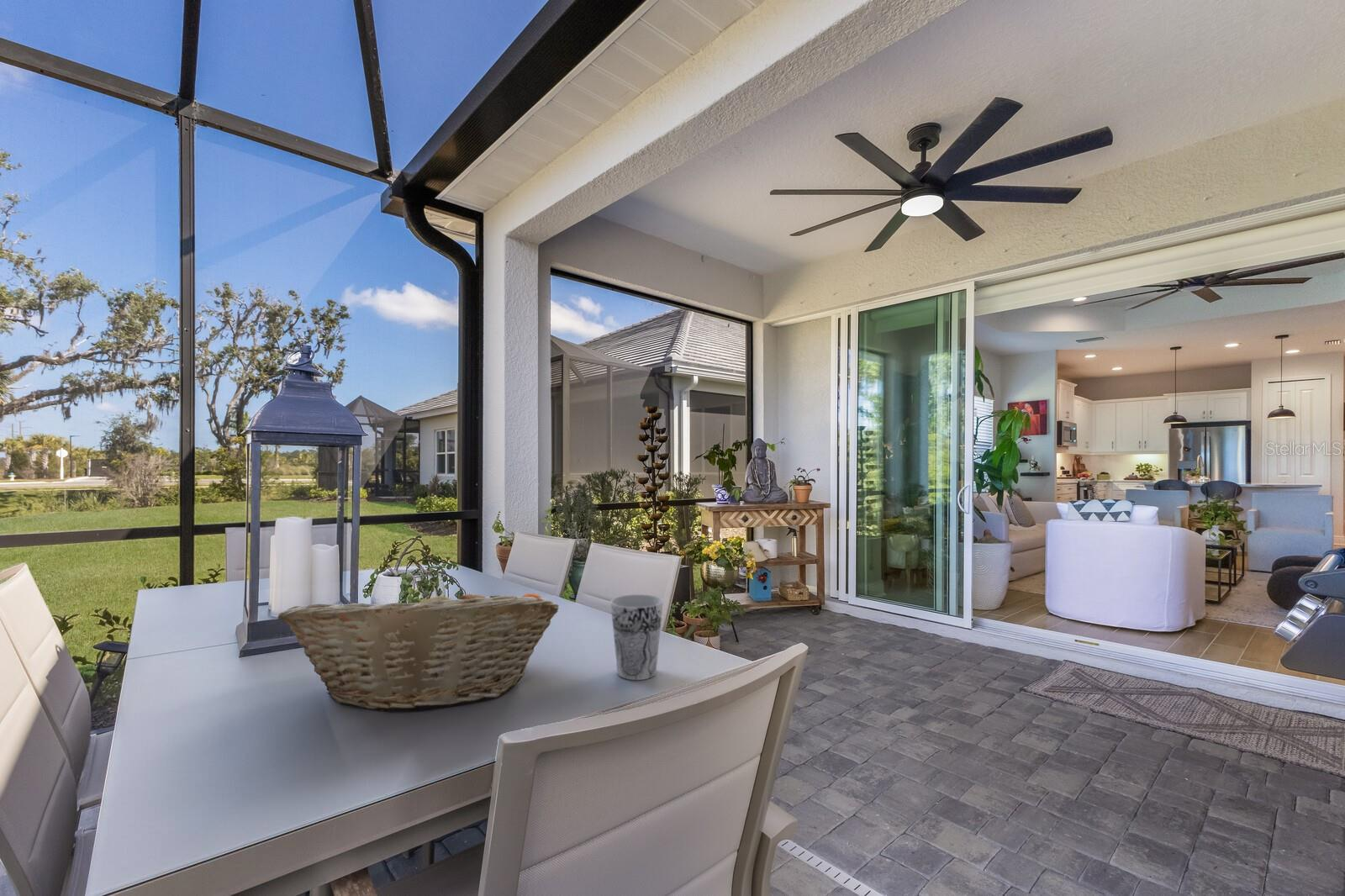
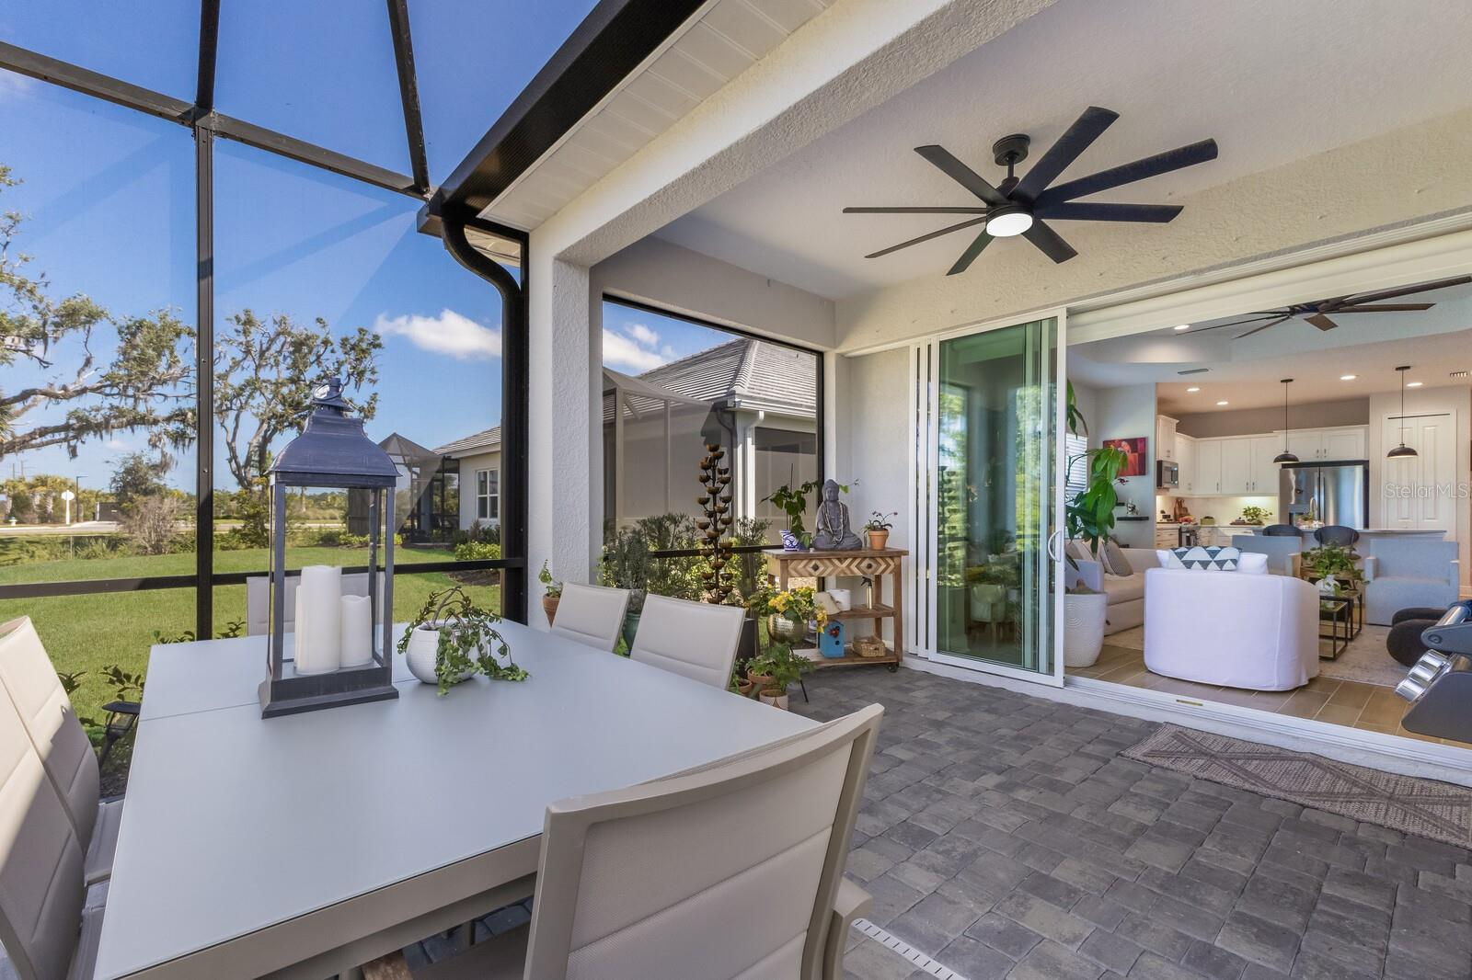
- fruit basket [277,584,560,713]
- cup [609,593,664,681]
